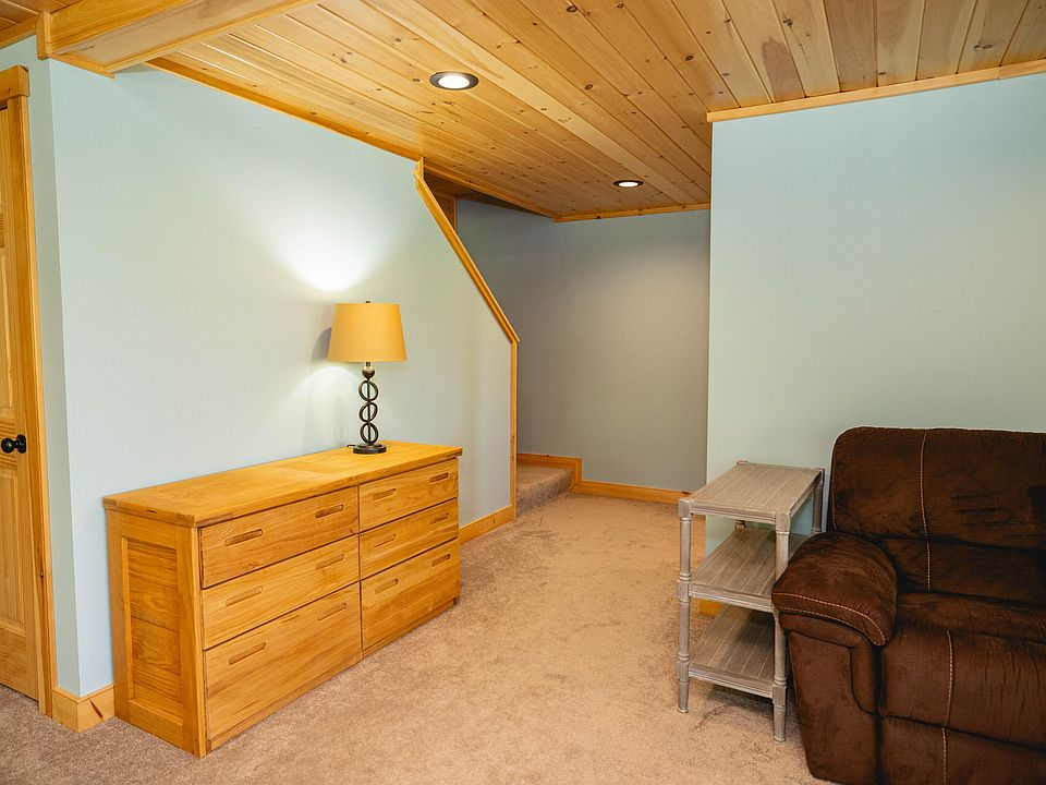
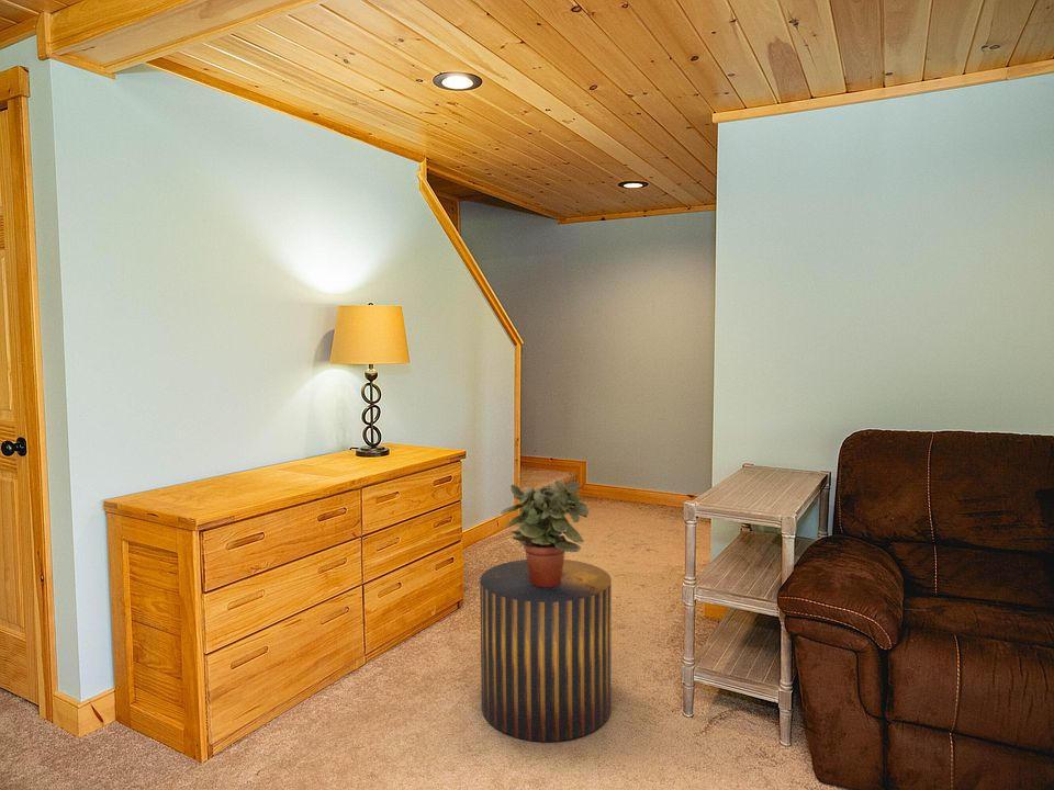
+ potted plant [500,479,590,587]
+ stool [479,558,613,743]
